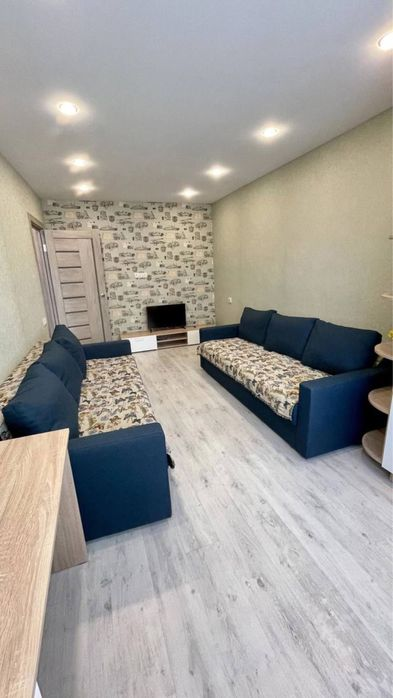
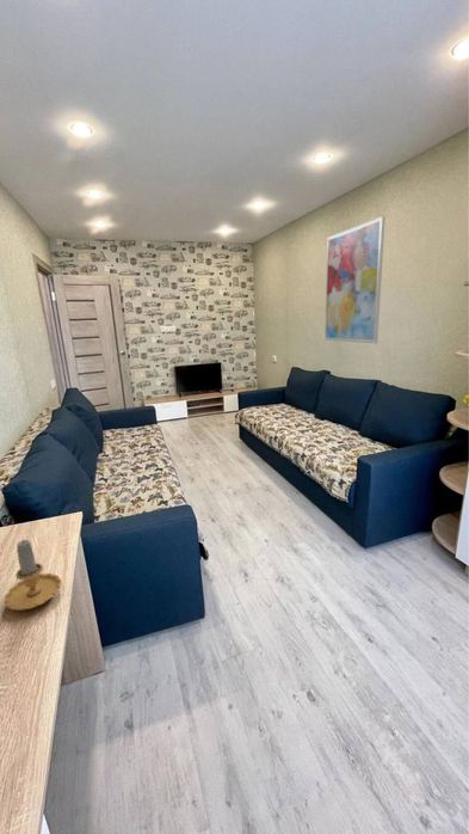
+ candle [2,539,62,612]
+ wall art [323,216,385,344]
